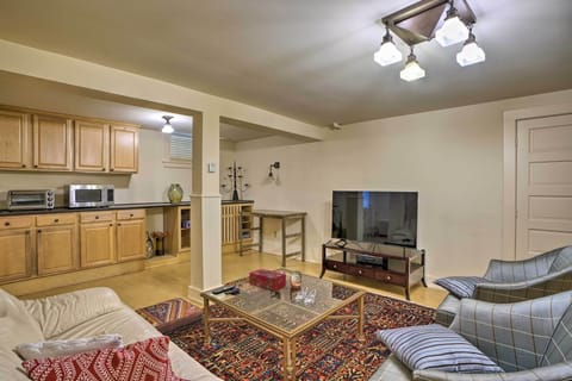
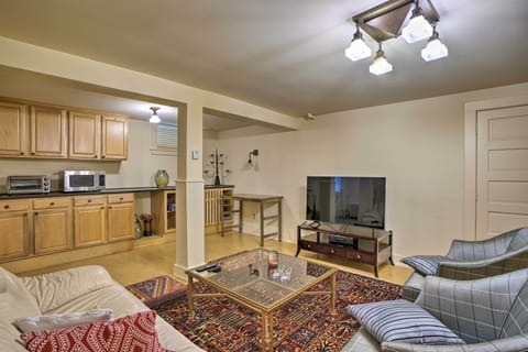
- tissue box [248,268,287,292]
